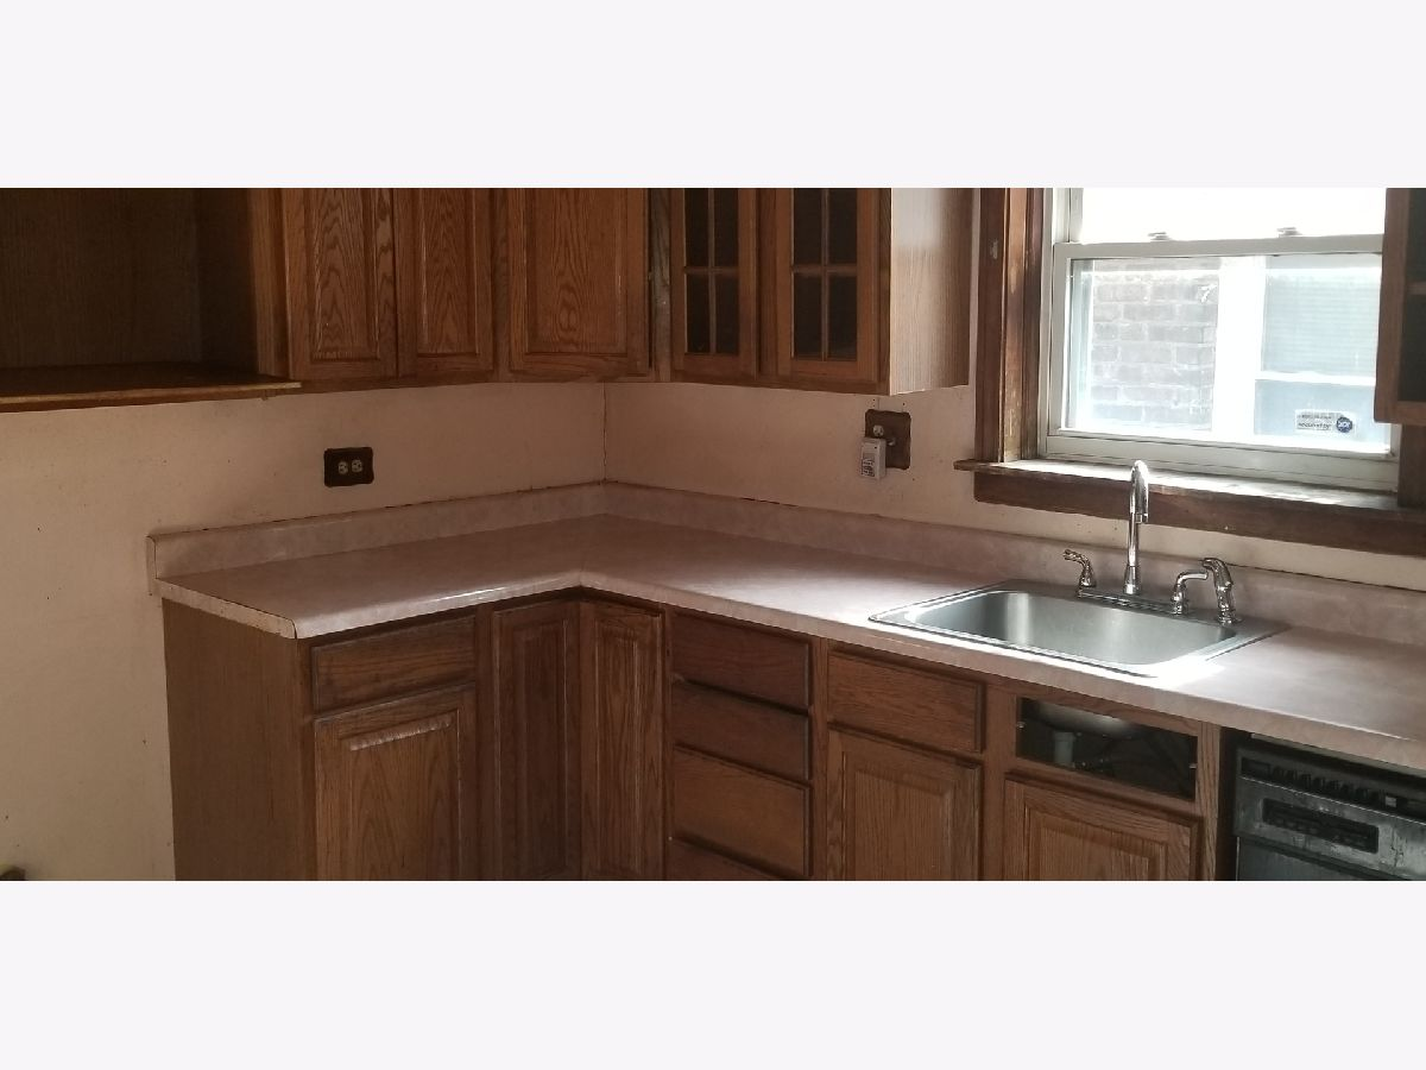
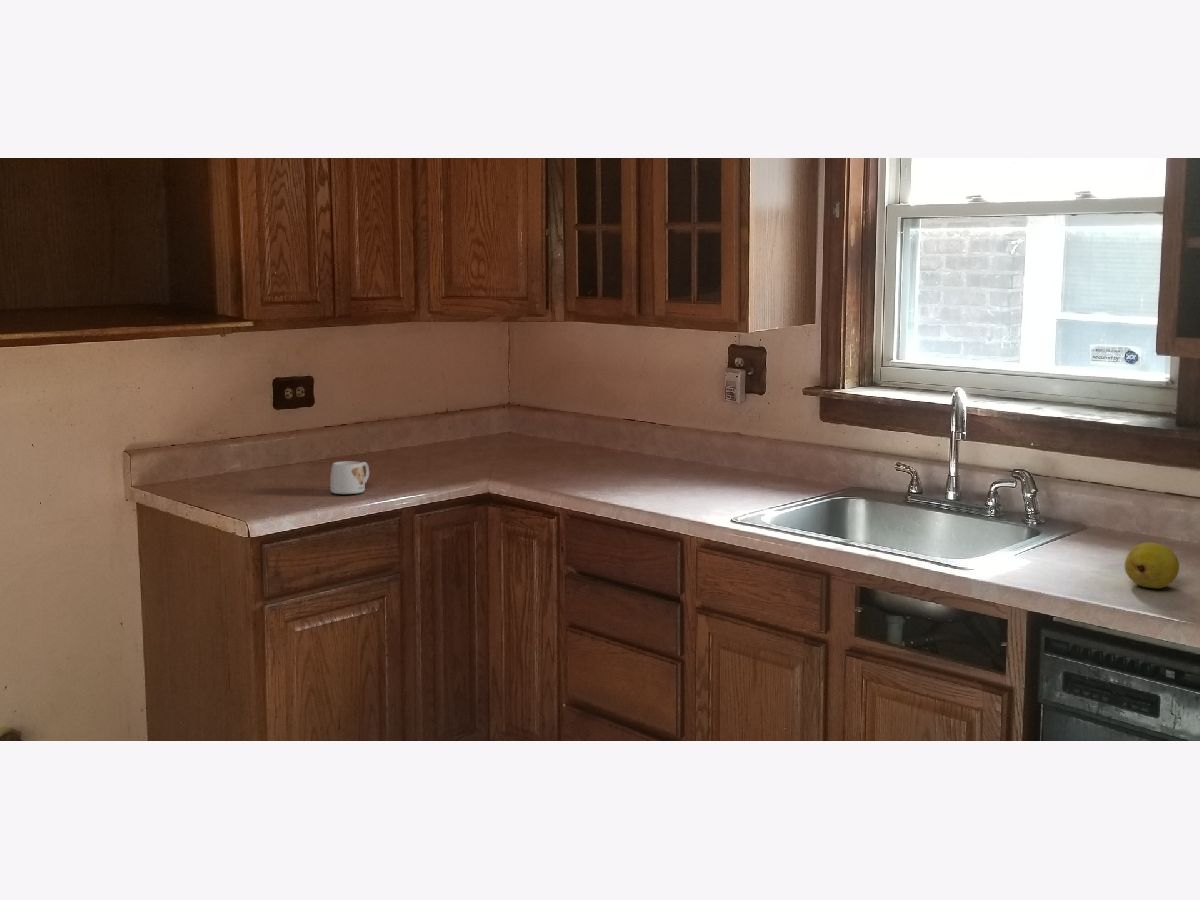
+ mug [329,460,370,495]
+ fruit [1124,541,1180,589]
